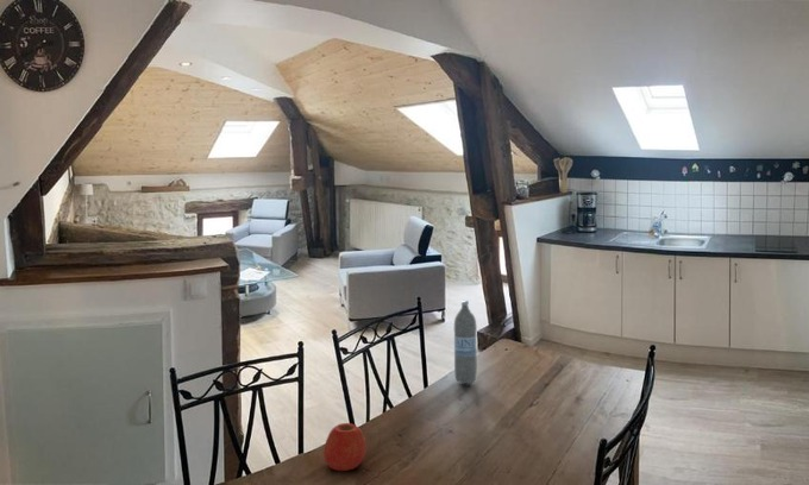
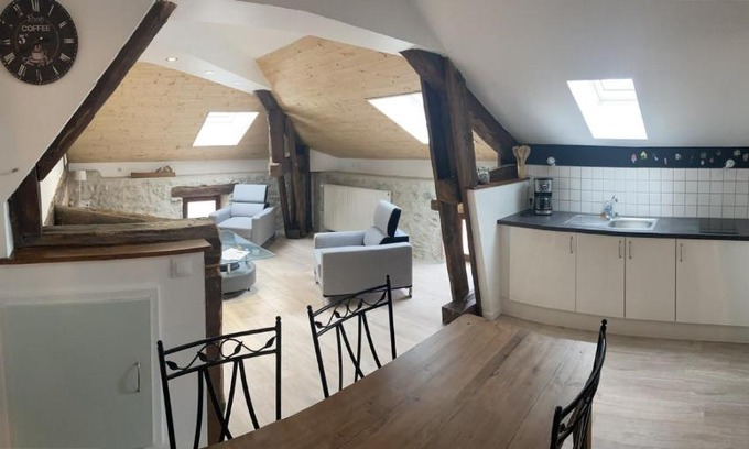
- water bottle [453,300,478,385]
- apple [322,422,368,472]
